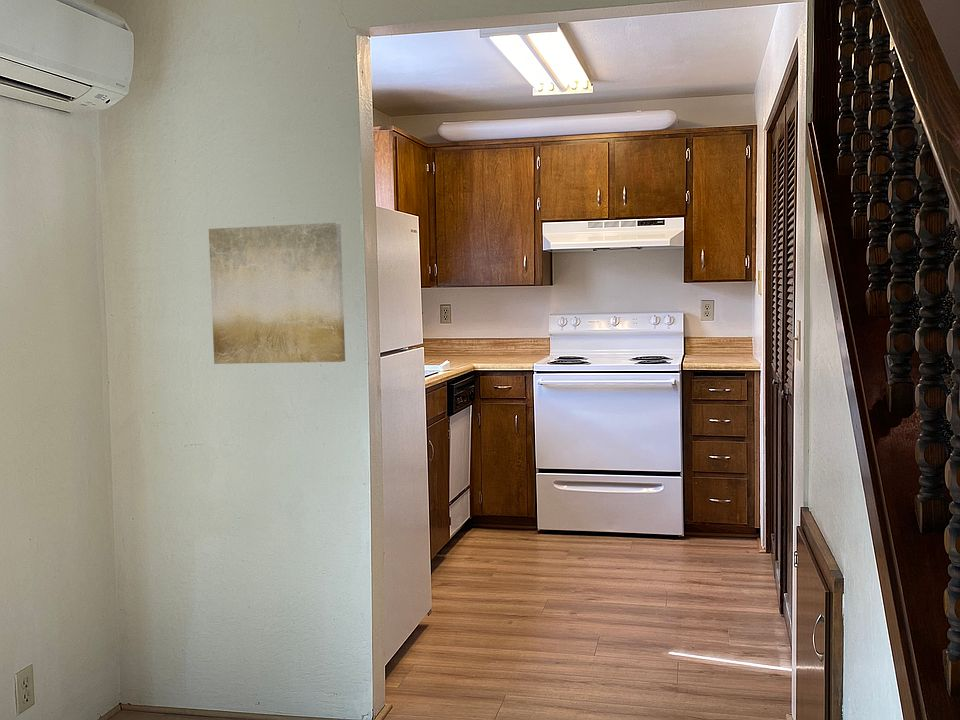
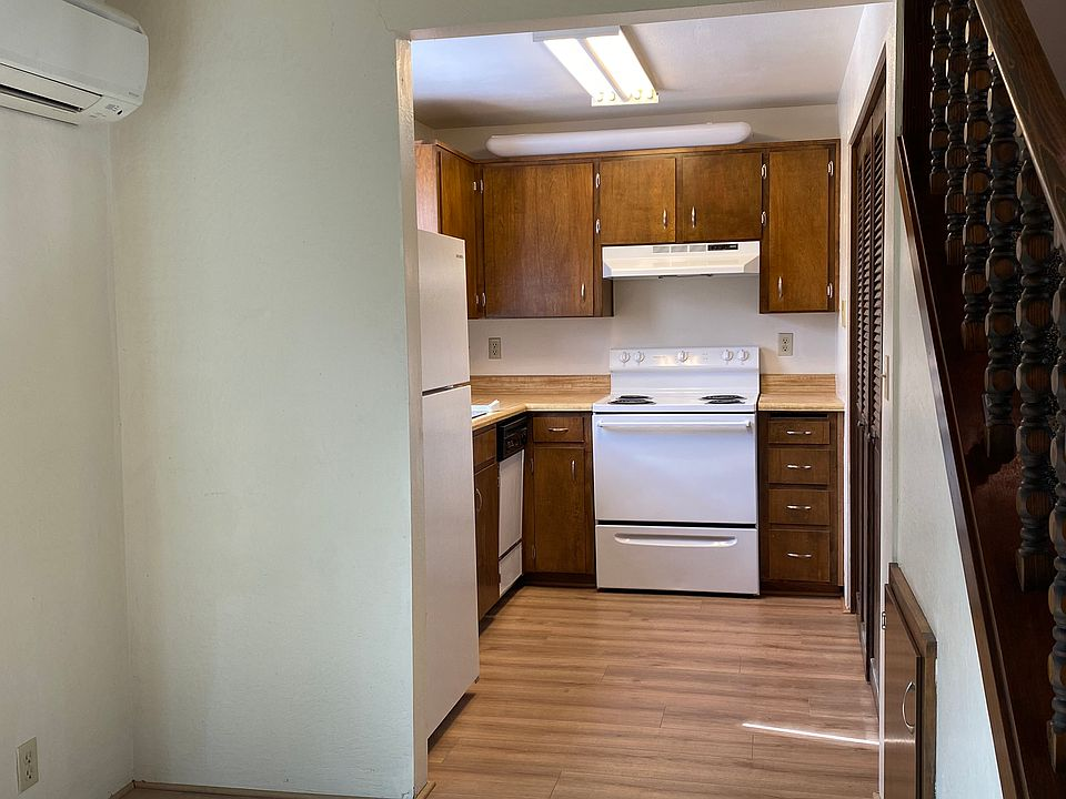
- wall art [208,222,346,365]
